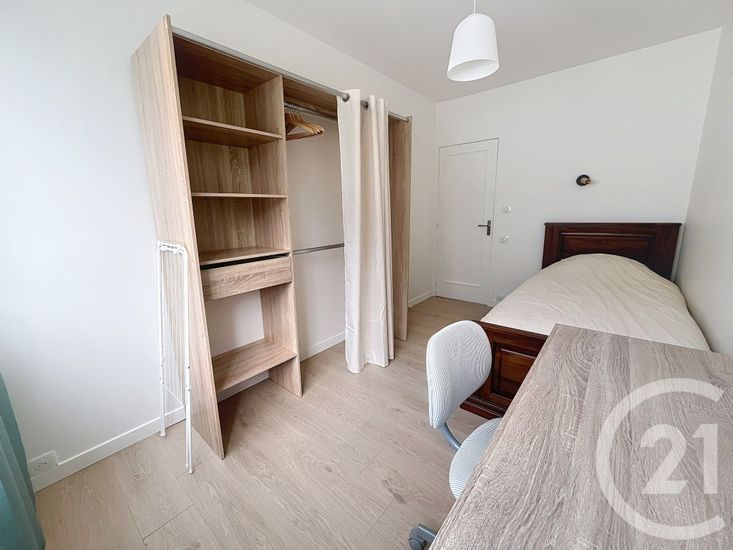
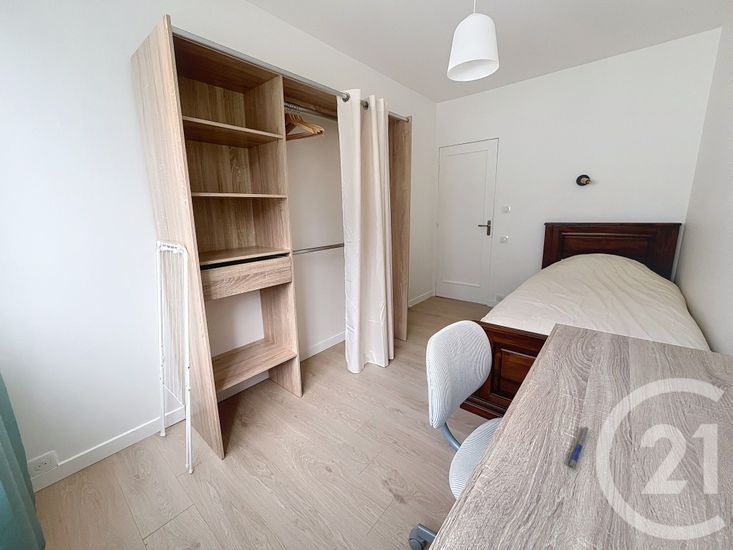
+ pen [565,426,592,471]
